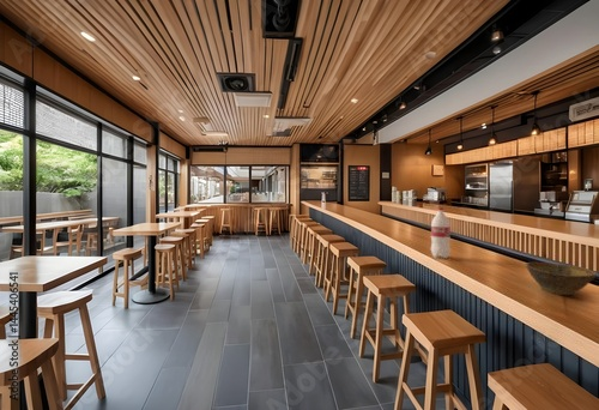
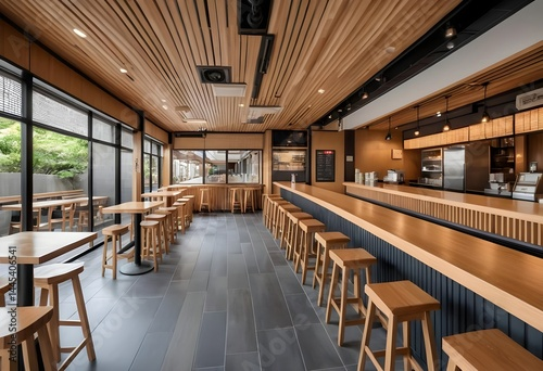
- bowl [525,261,598,296]
- bottle [430,206,452,259]
